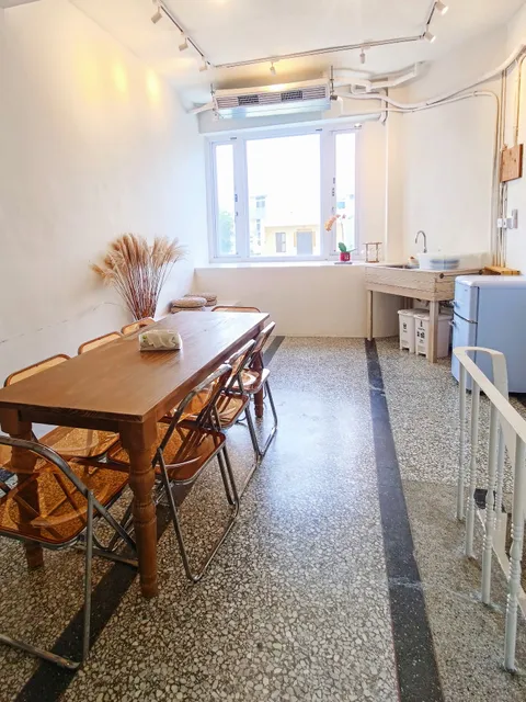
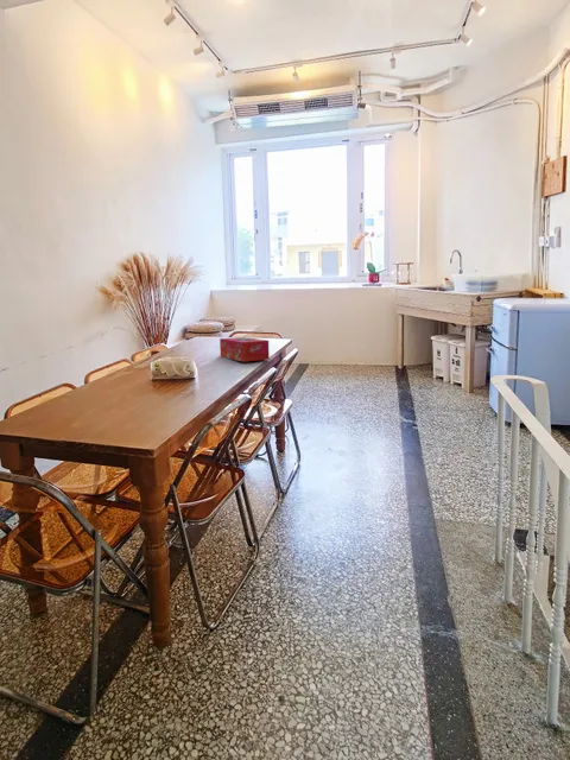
+ tissue box [218,336,270,362]
